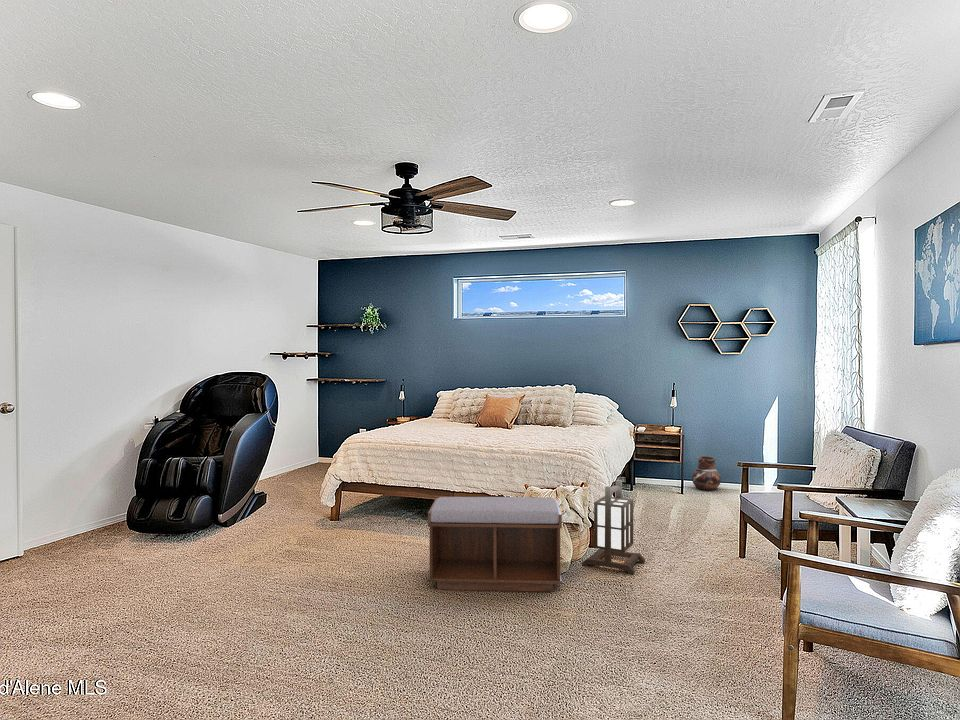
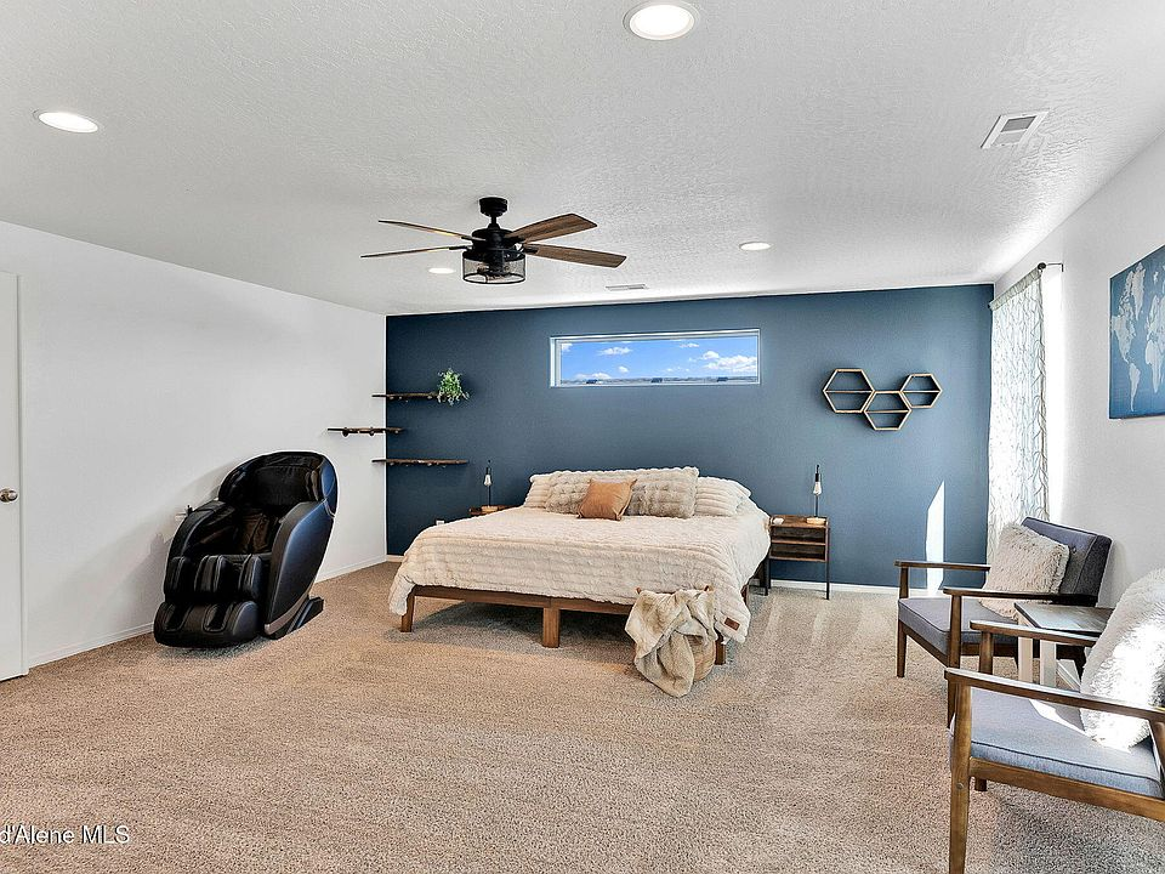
- bench [427,496,563,593]
- ceramic pot [691,455,722,491]
- lantern [581,479,646,575]
